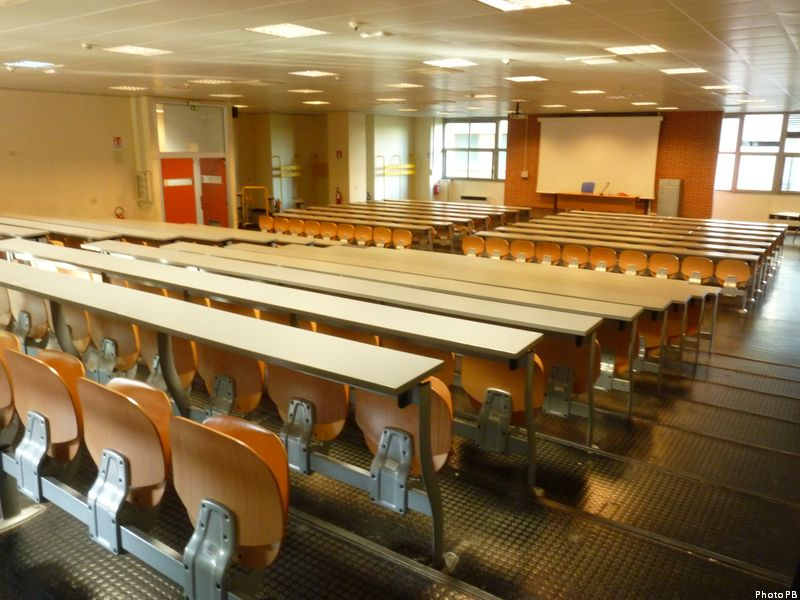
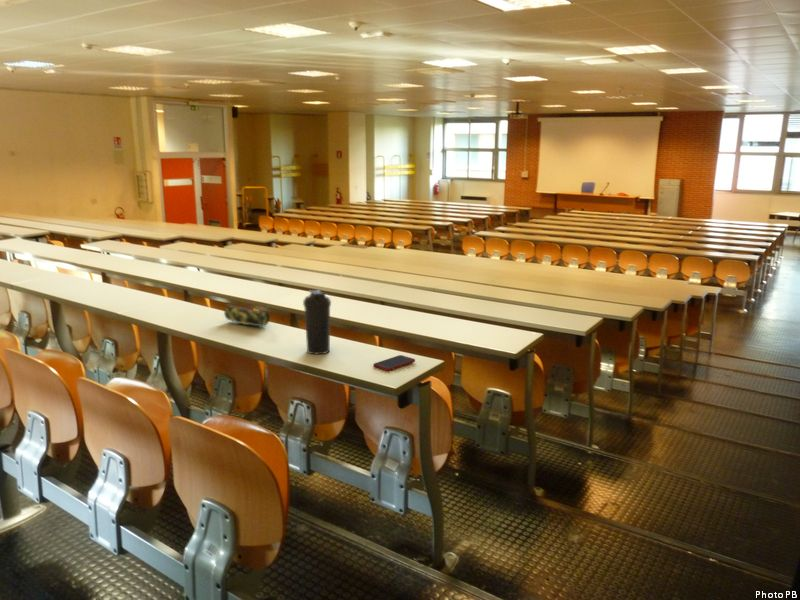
+ cell phone [372,354,416,372]
+ pencil case [223,304,271,327]
+ water bottle [302,289,332,355]
